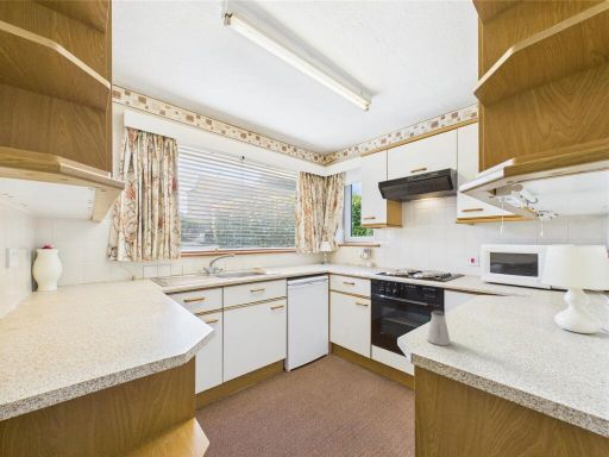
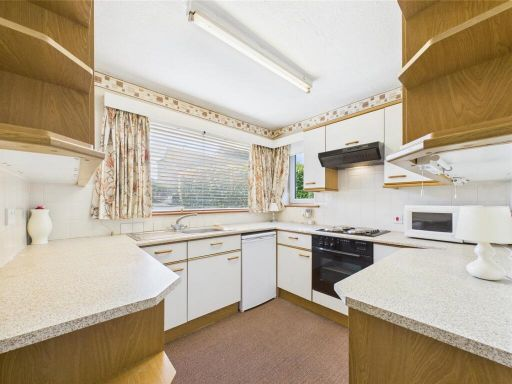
- saltshaker [426,309,451,346]
